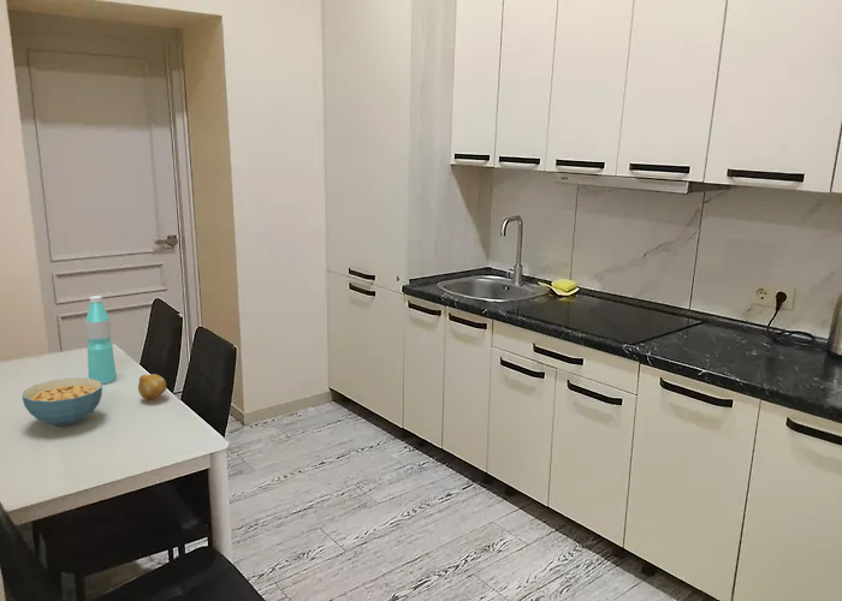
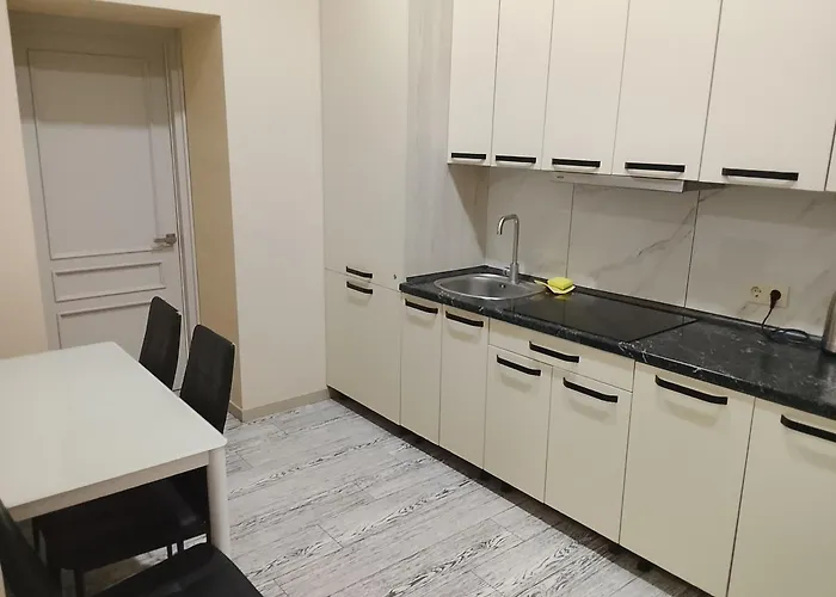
- cereal bowl [20,376,103,427]
- water bottle [84,294,118,385]
- fruit [137,373,167,401]
